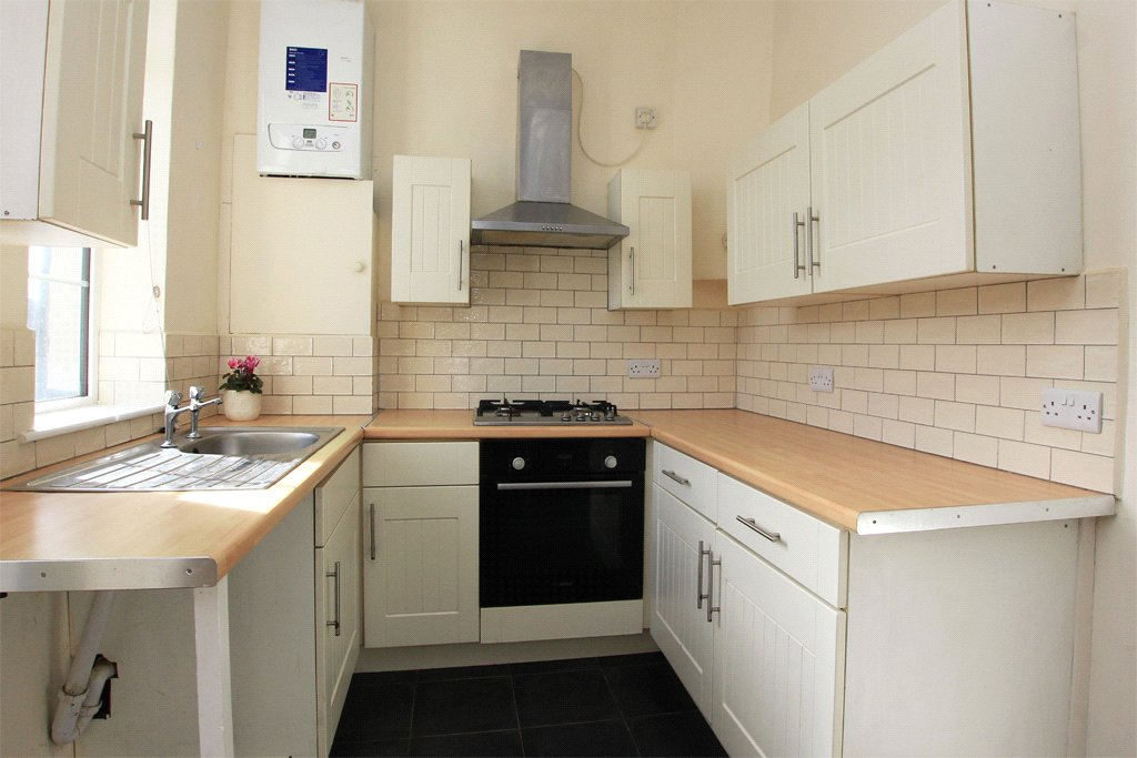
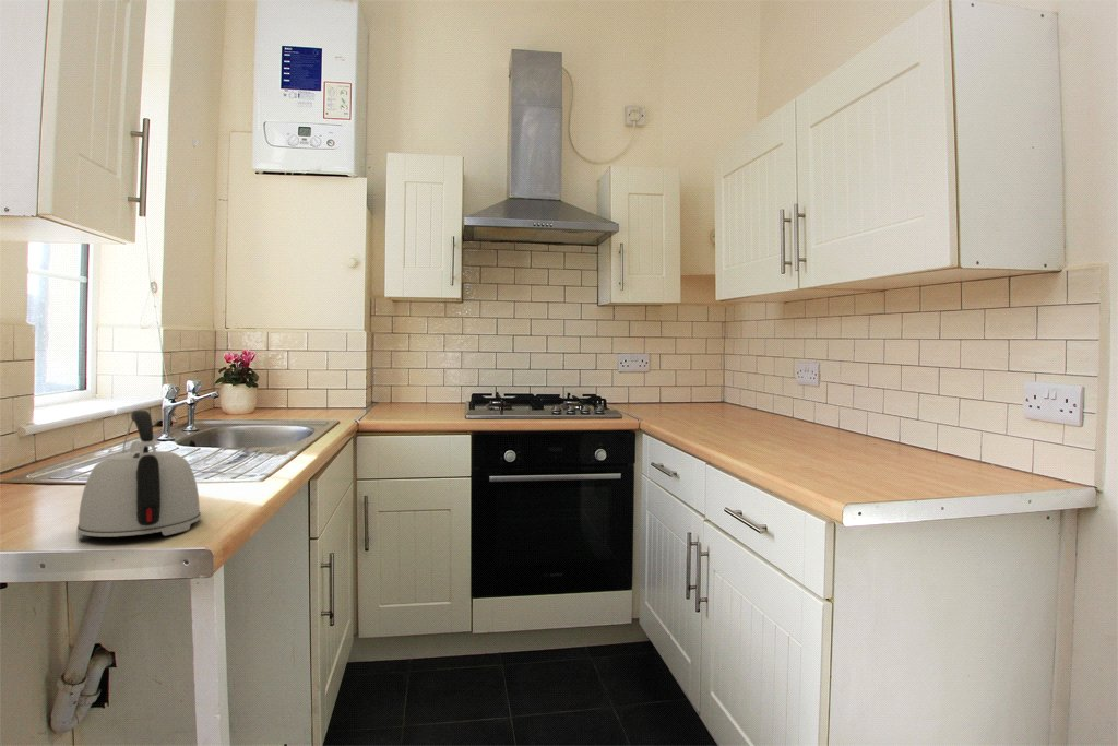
+ kettle [75,410,202,540]
